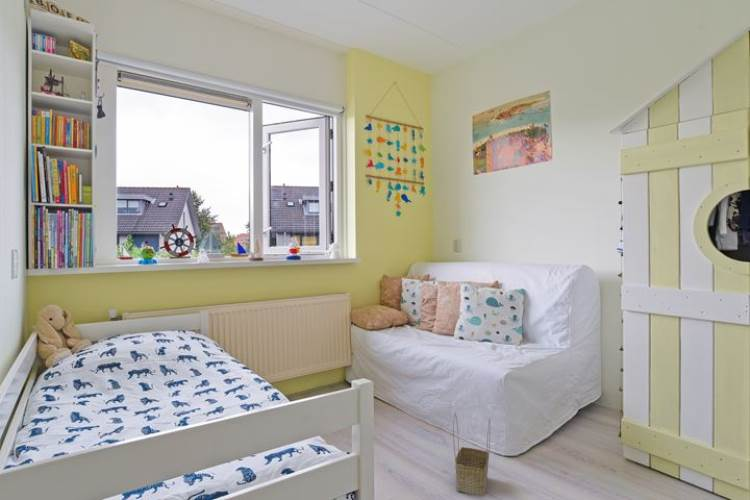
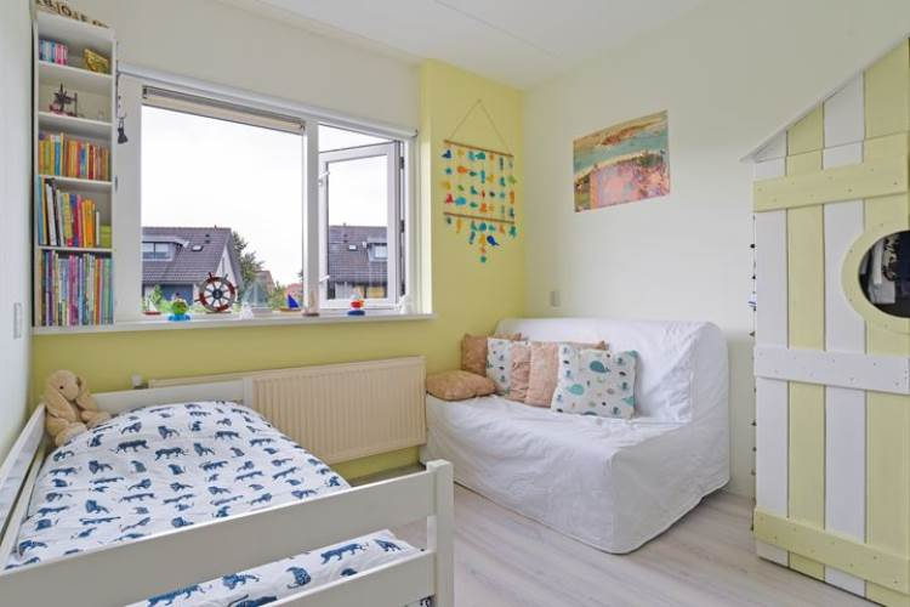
- basket [452,413,491,497]
